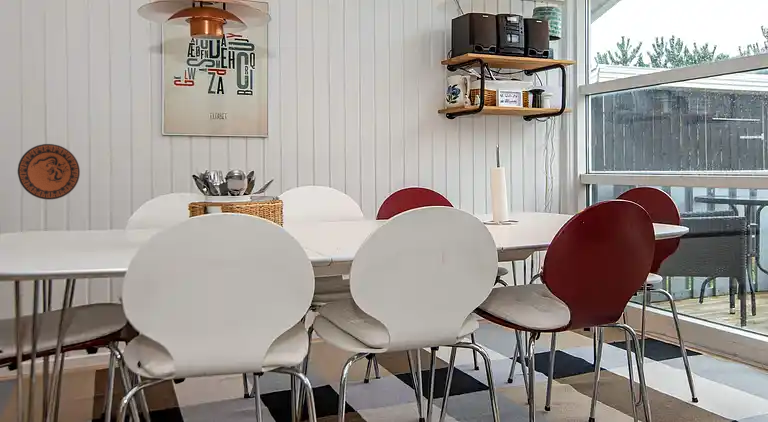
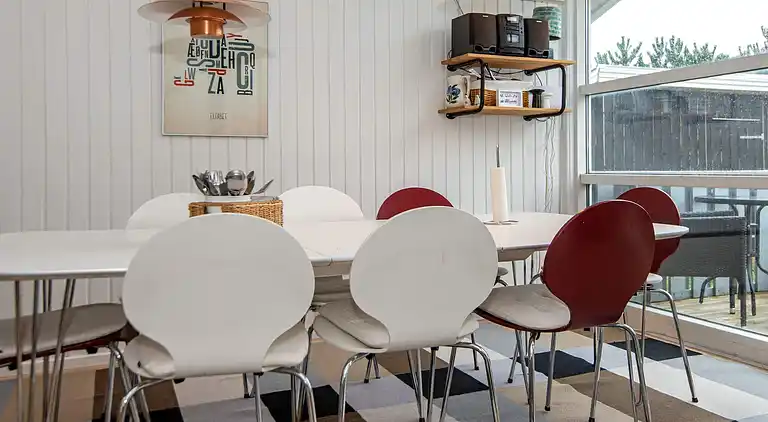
- decorative plate [17,143,81,201]
